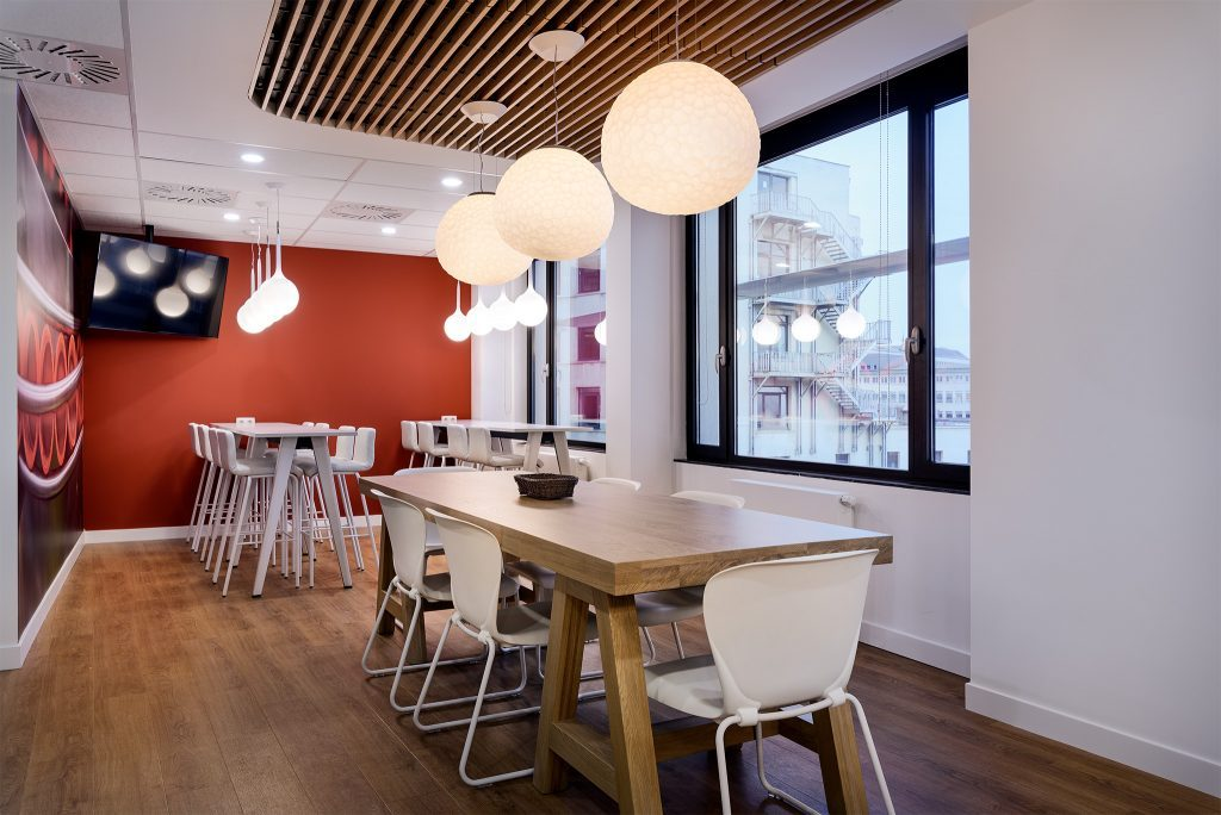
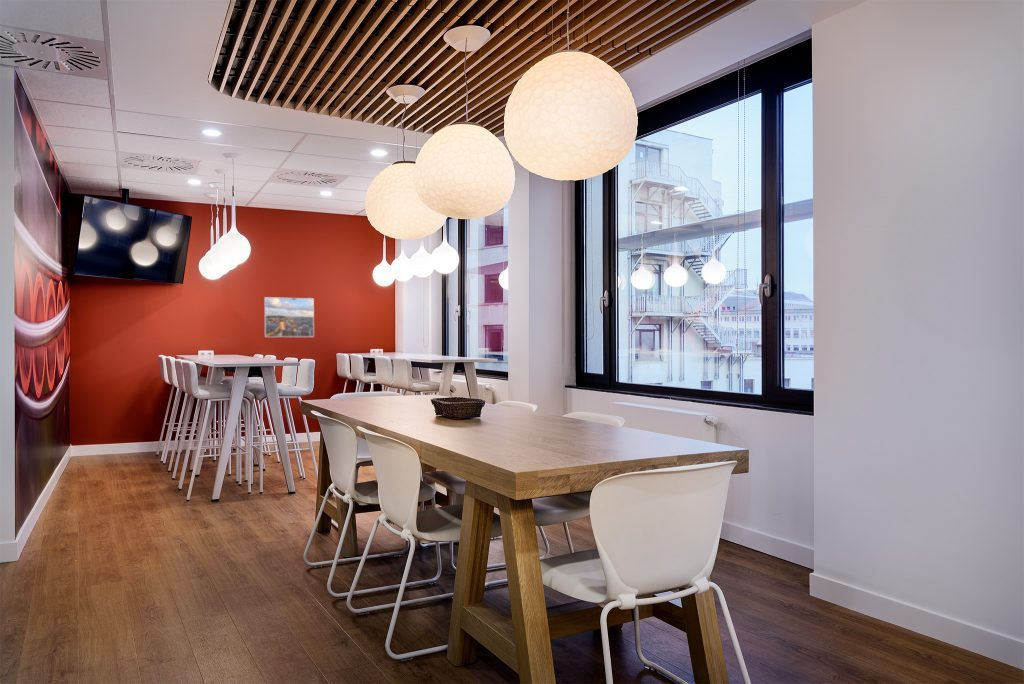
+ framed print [263,296,315,338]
